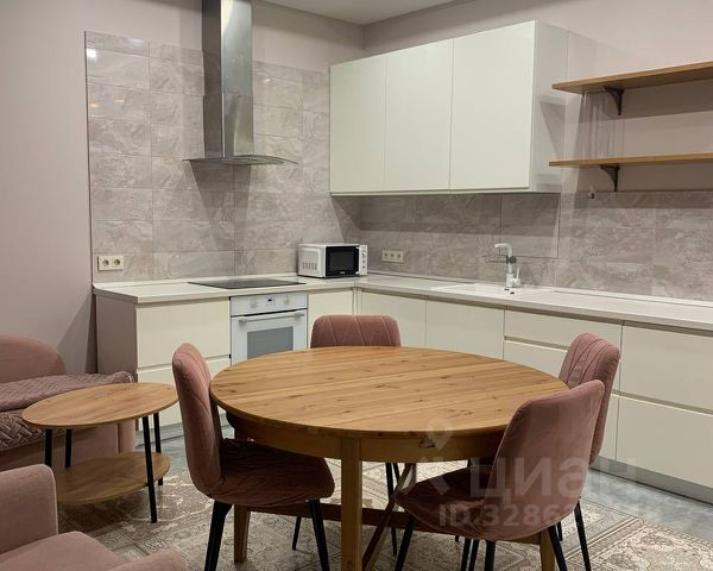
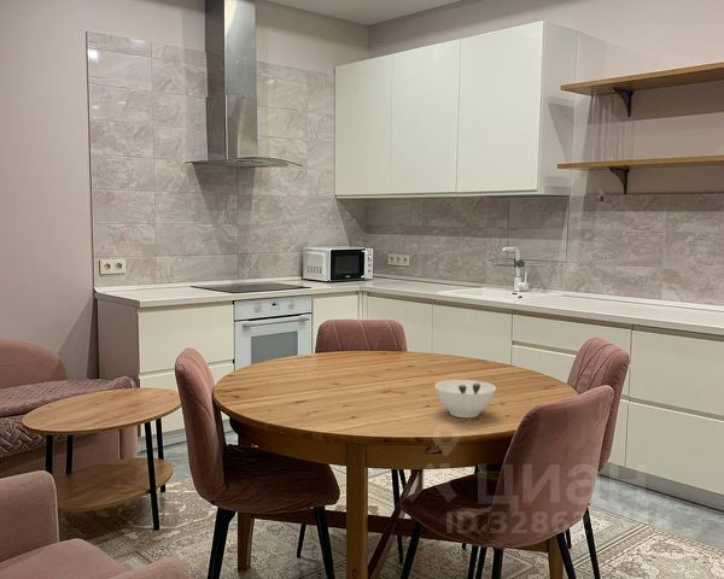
+ bowl [433,379,497,419]
